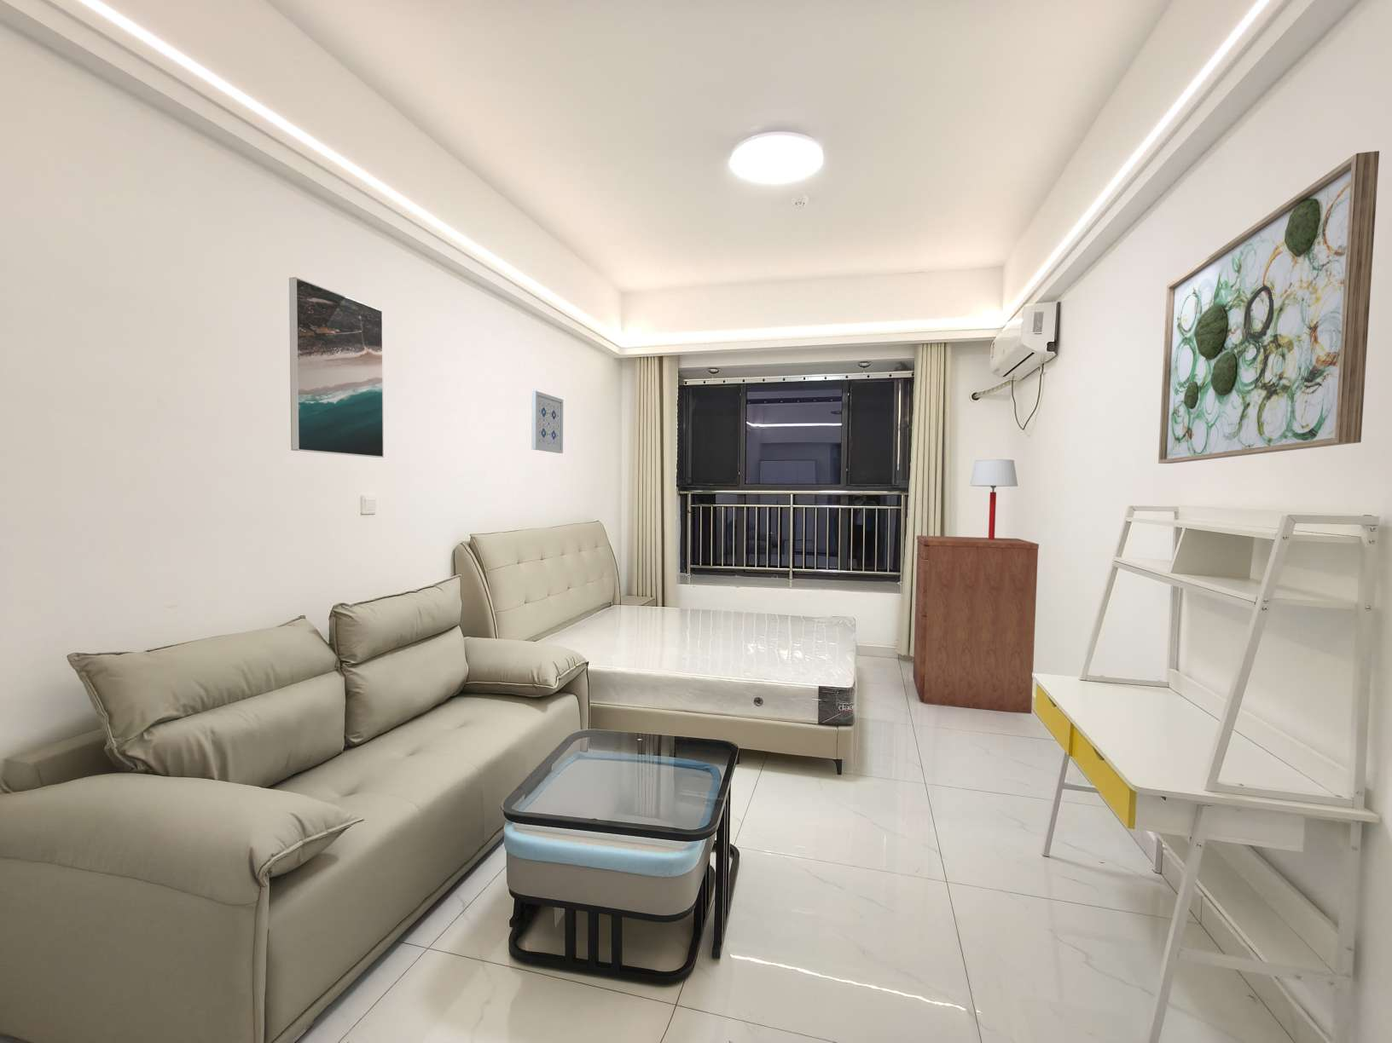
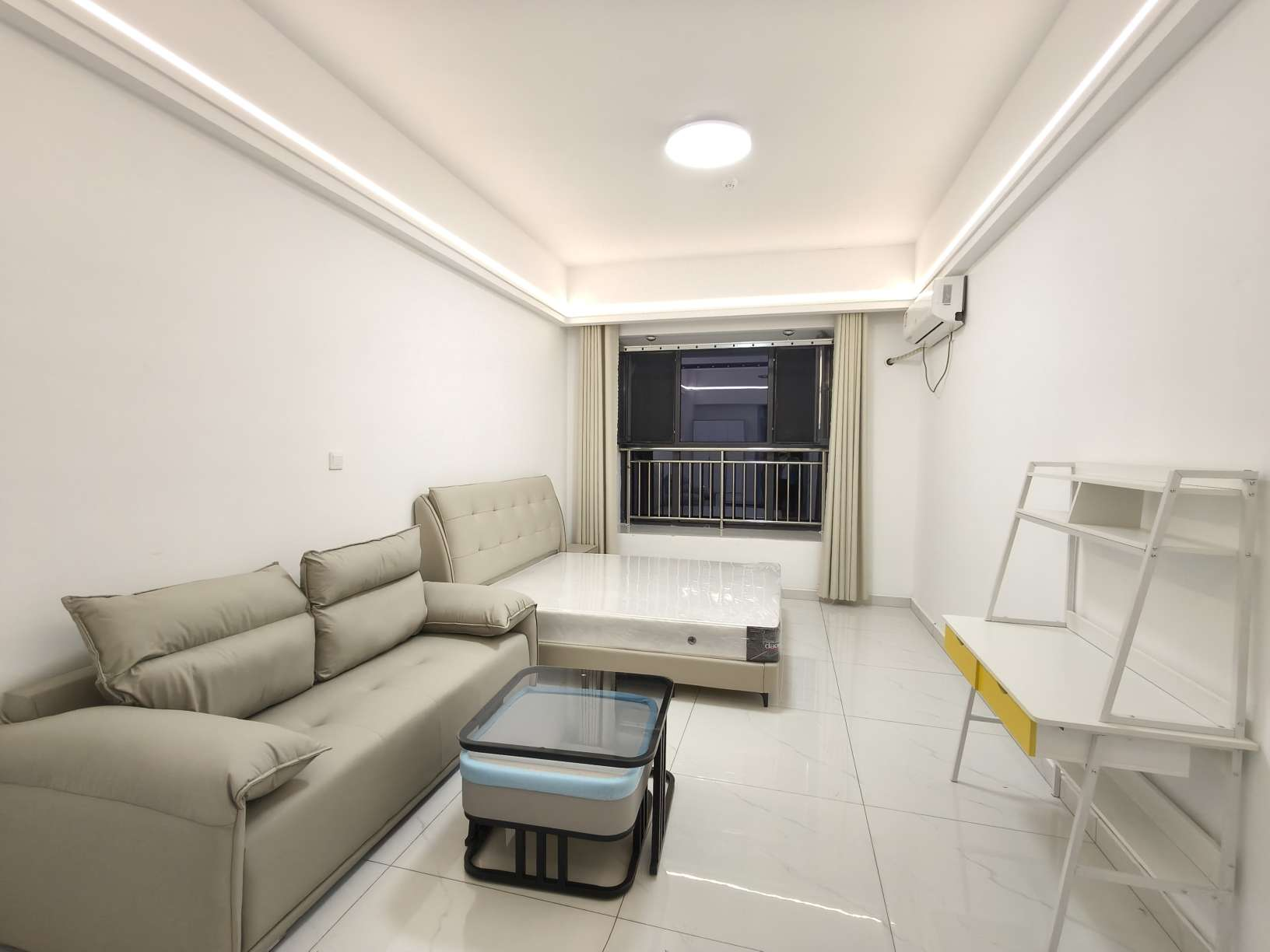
- filing cabinet [912,535,1040,715]
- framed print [288,276,385,458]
- wall art [1157,150,1380,465]
- table lamp [969,458,1018,539]
- wall art [530,390,563,455]
